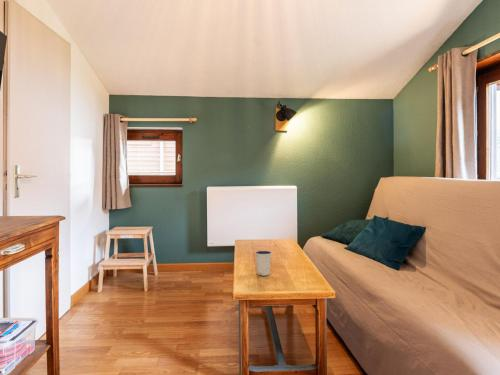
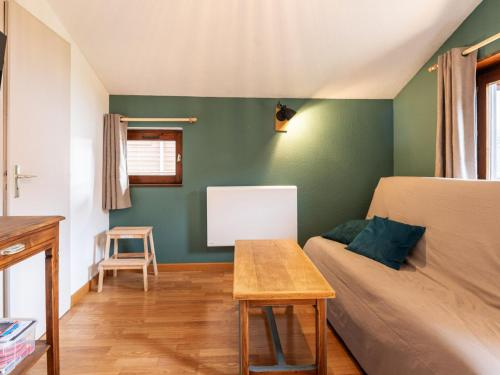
- dixie cup [254,249,273,276]
